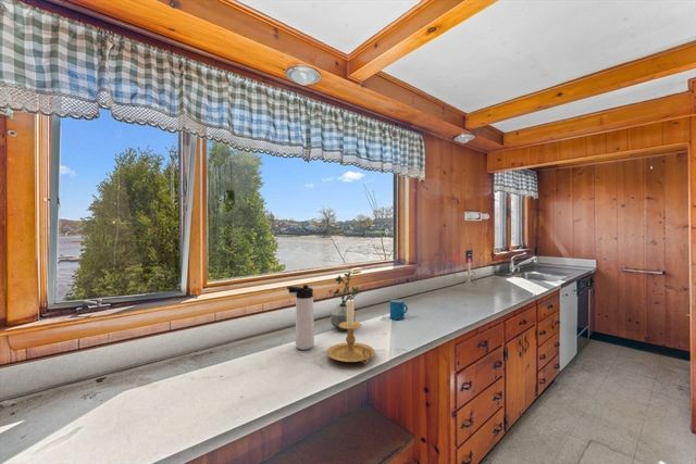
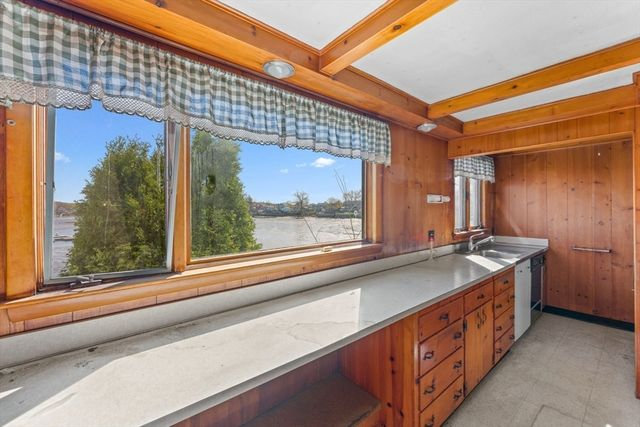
- potted plant [330,271,361,333]
- thermos bottle [286,284,315,351]
- mug [389,298,409,321]
- candle holder [325,297,376,365]
